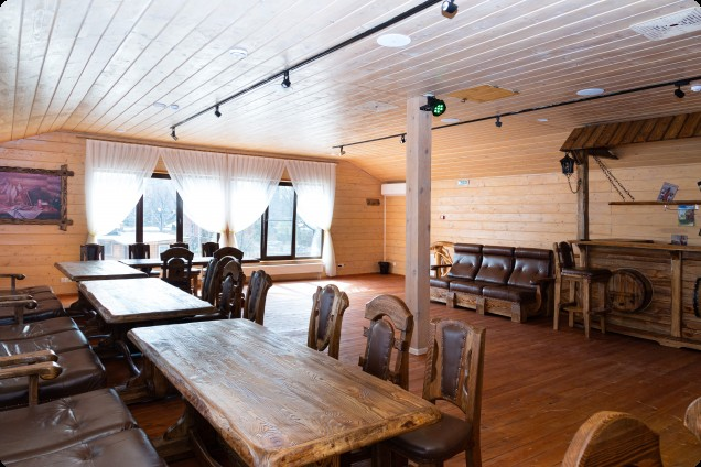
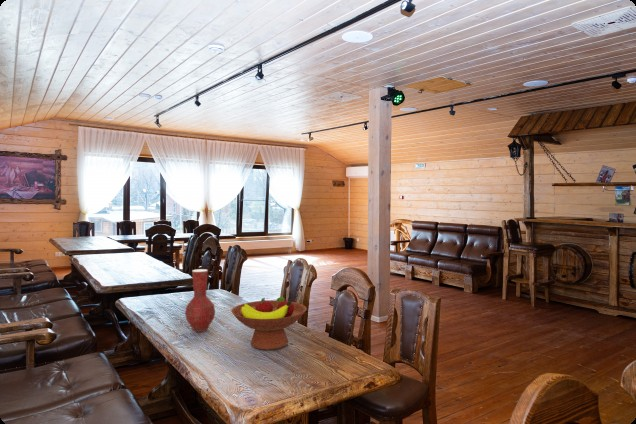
+ fruit bowl [230,296,308,351]
+ vase [184,268,216,333]
